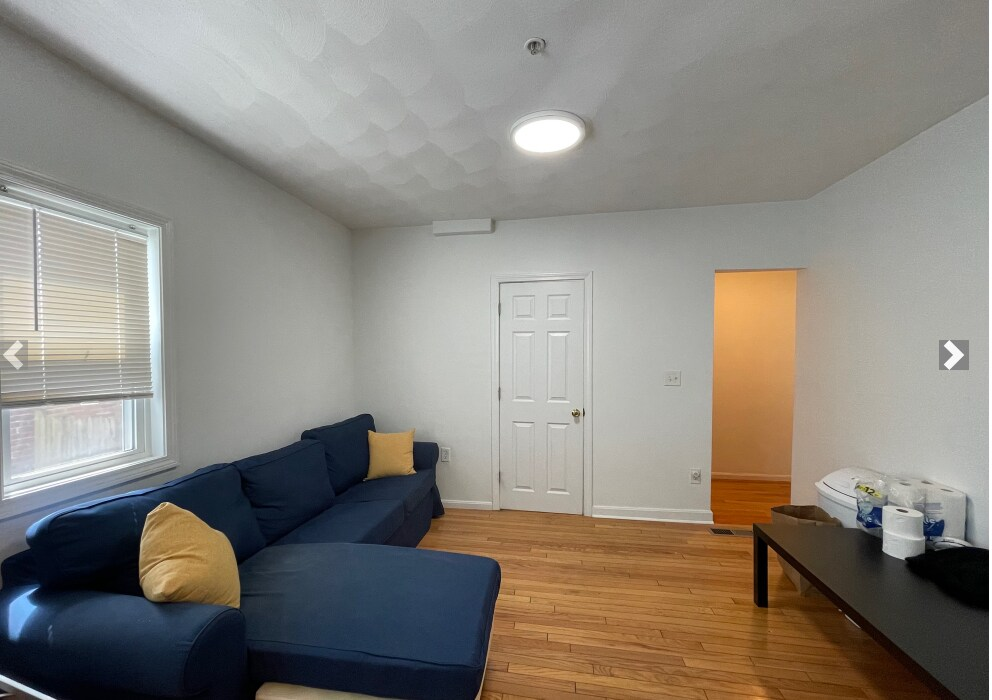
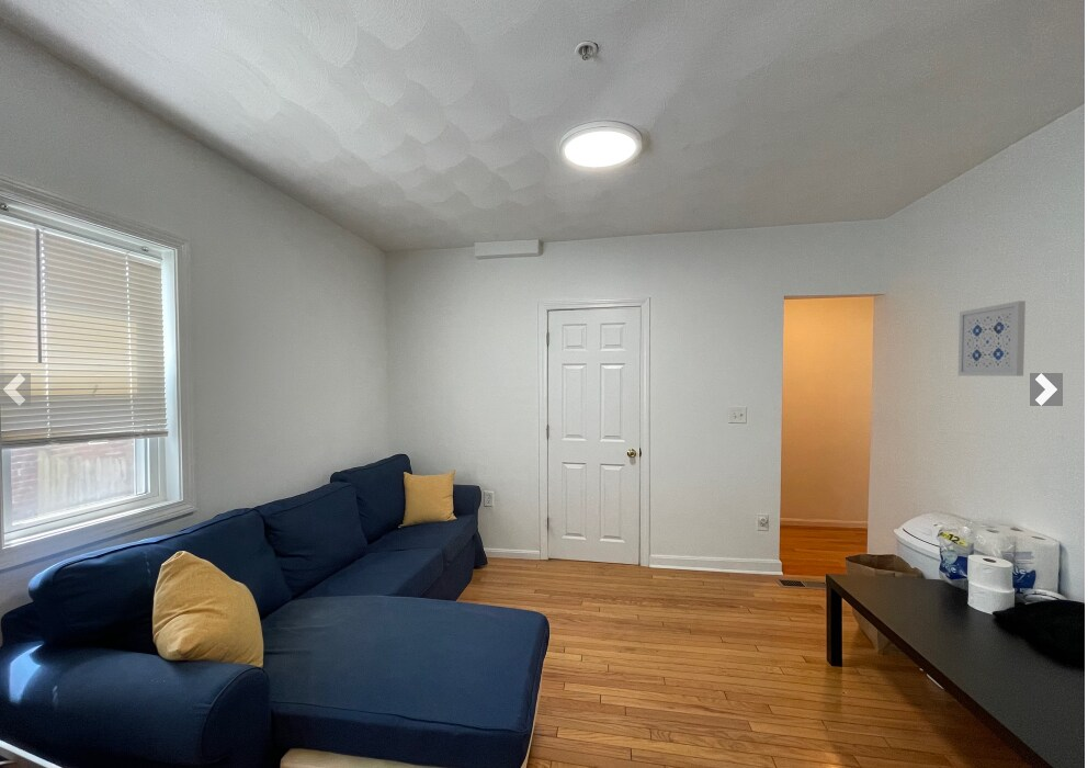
+ wall art [957,300,1027,377]
